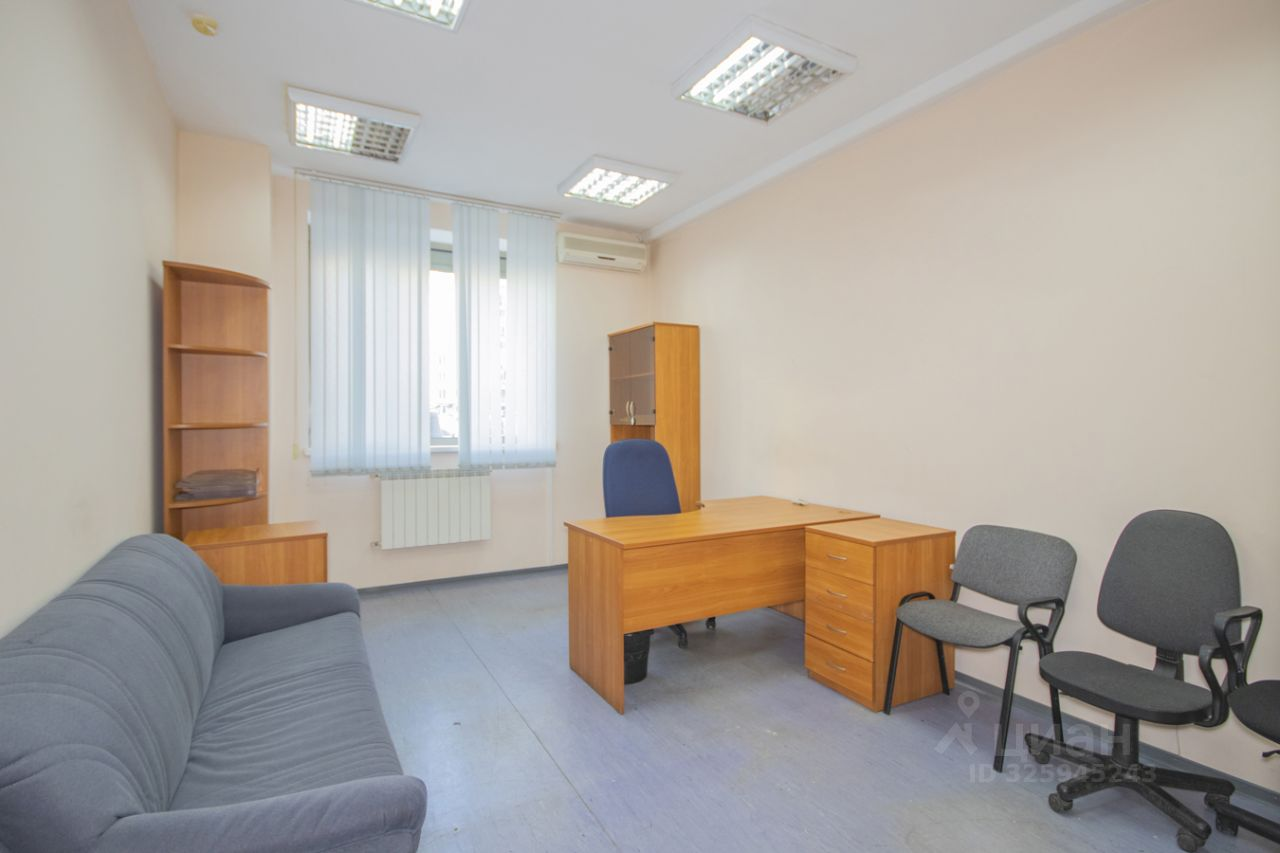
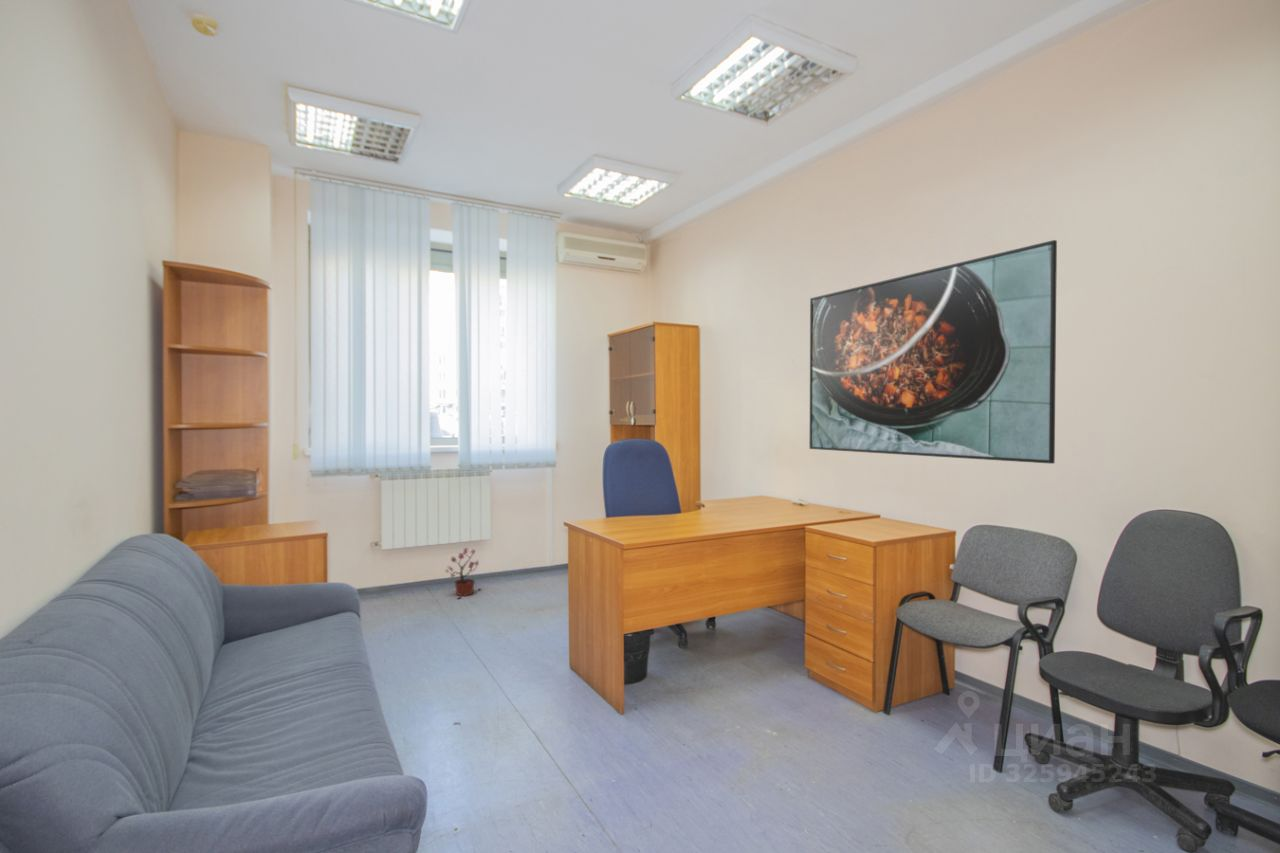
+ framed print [809,239,1058,465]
+ potted plant [445,547,482,600]
